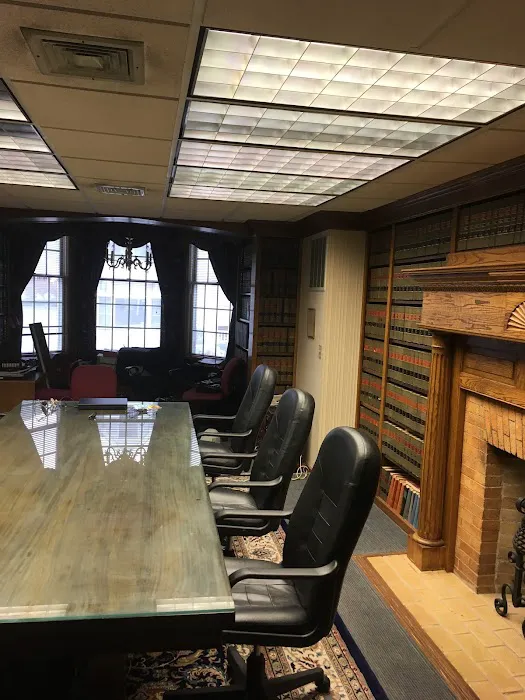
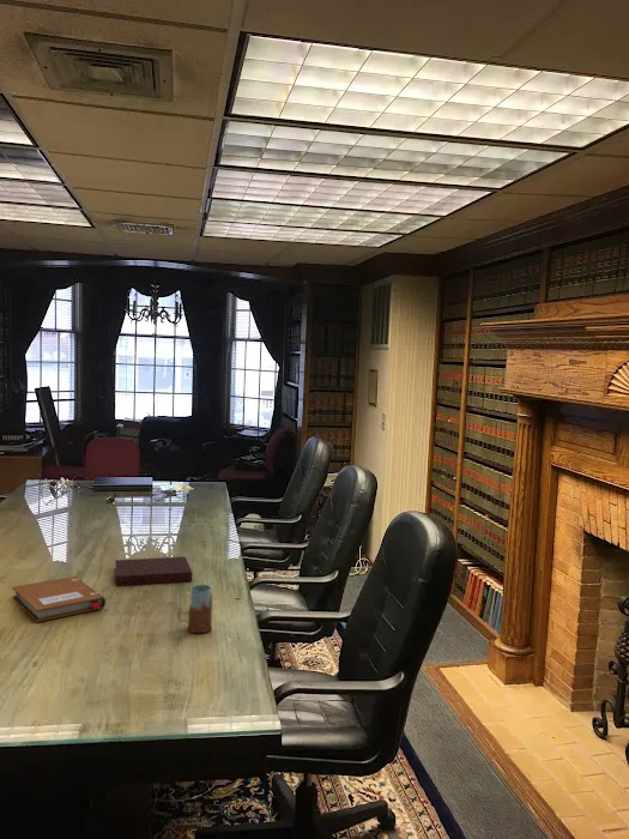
+ notebook [114,555,193,586]
+ drinking glass [176,584,213,634]
+ notebook [11,575,107,623]
